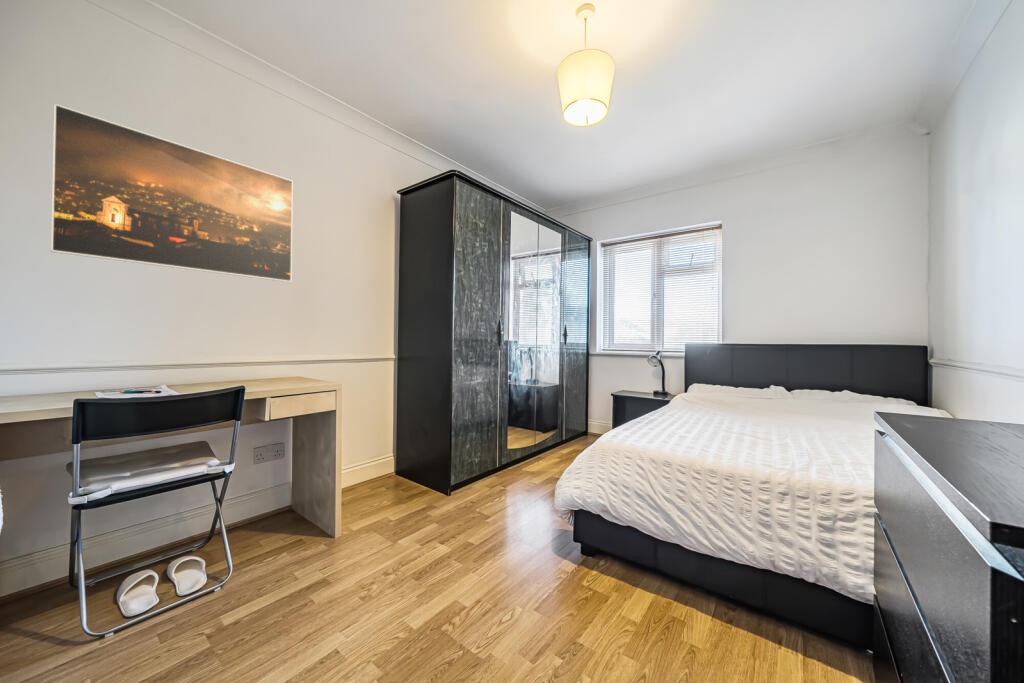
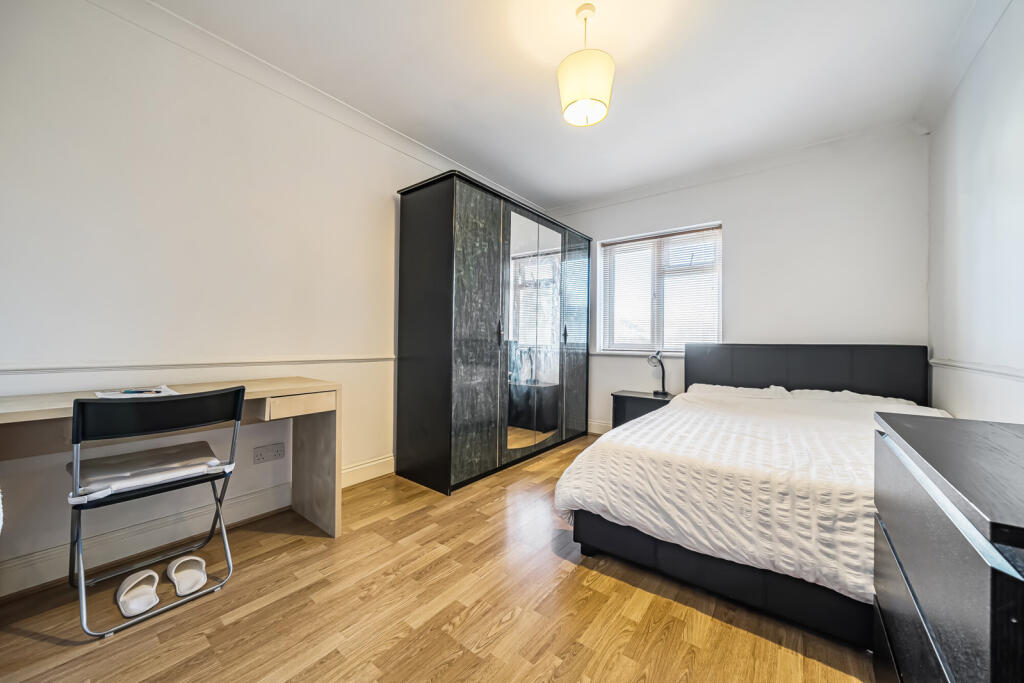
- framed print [50,103,294,283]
